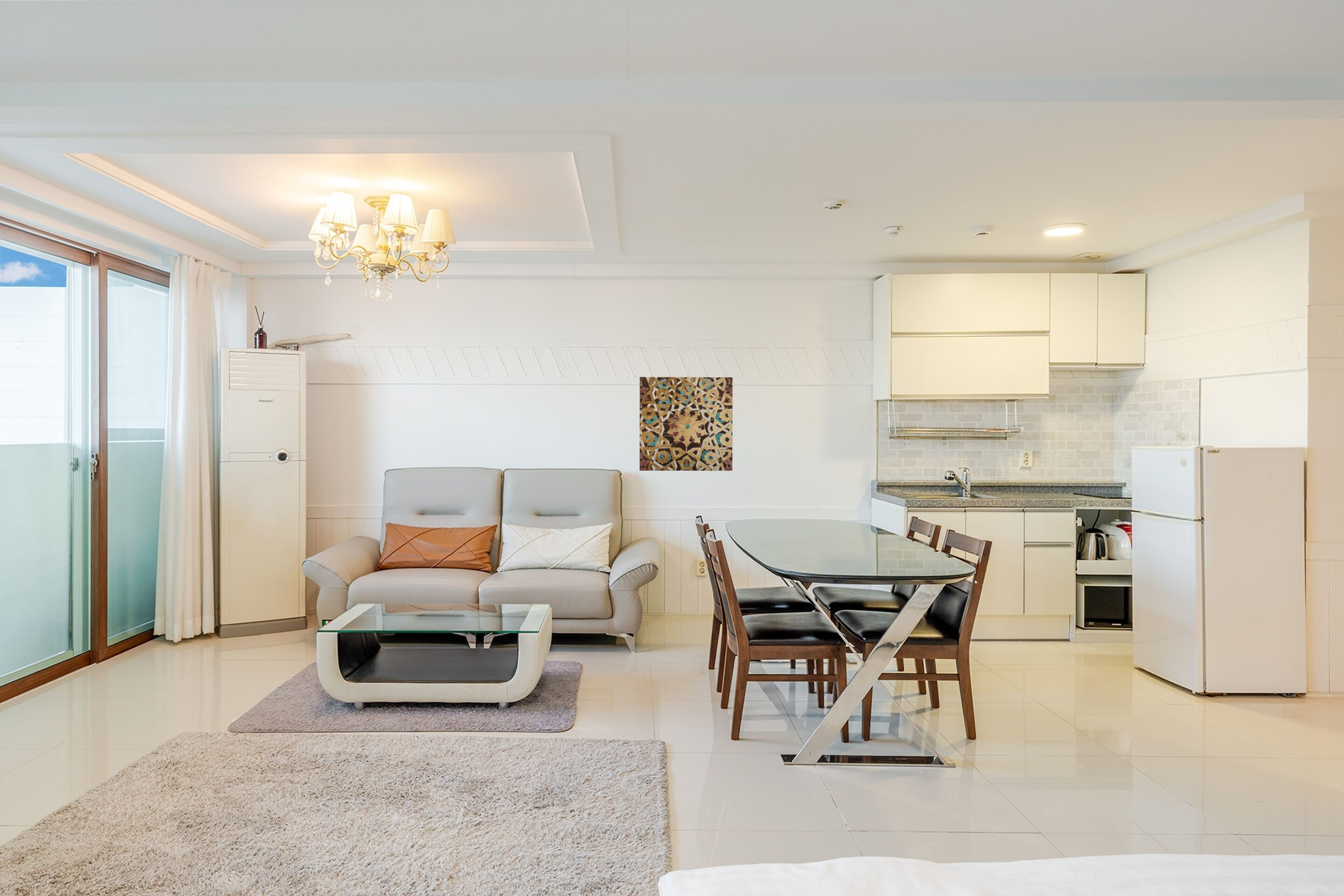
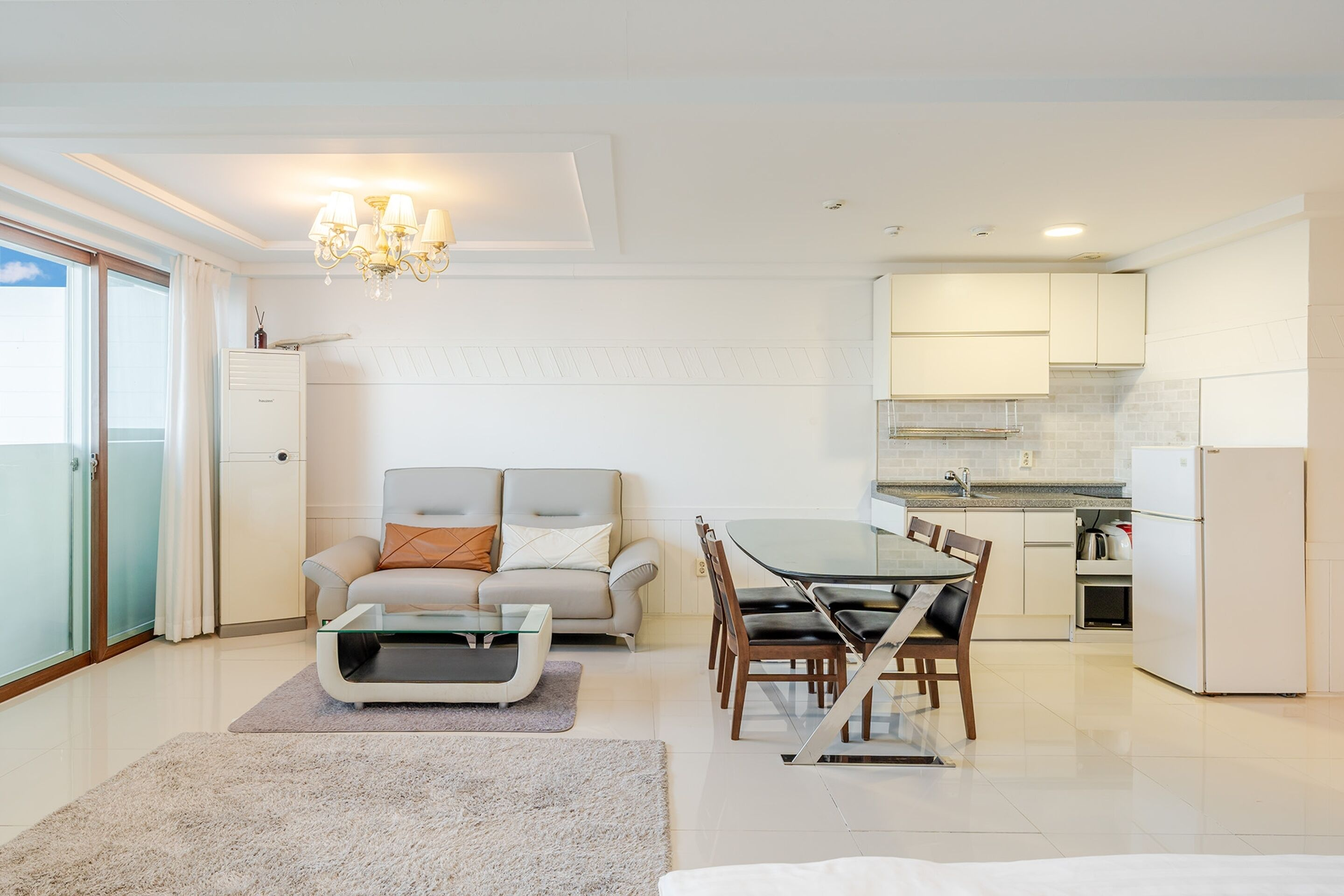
- wall art [639,377,733,471]
